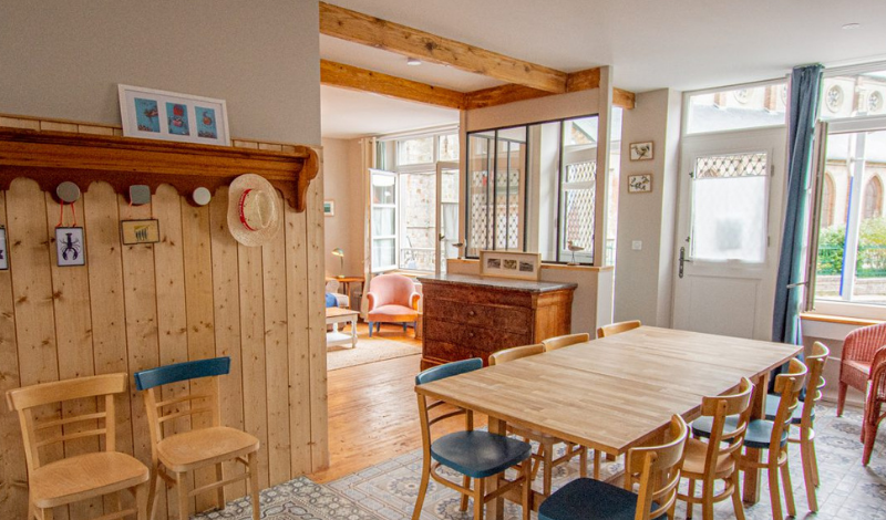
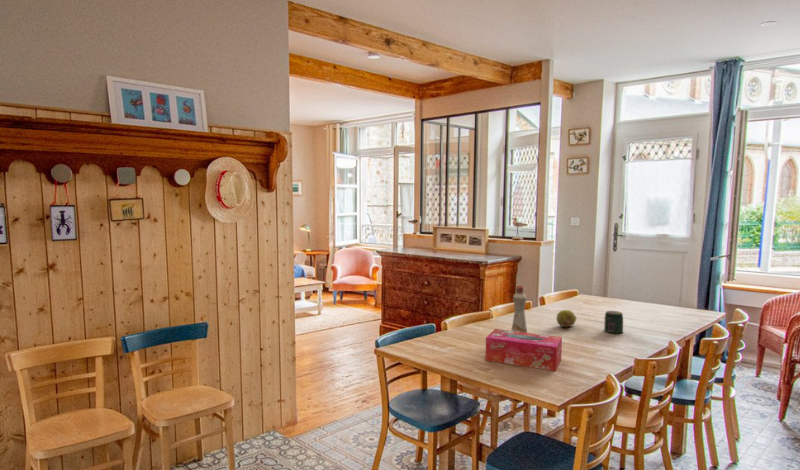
+ bottle [510,284,528,333]
+ tissue box [484,328,563,372]
+ jar [603,310,624,334]
+ fruit [556,309,577,328]
